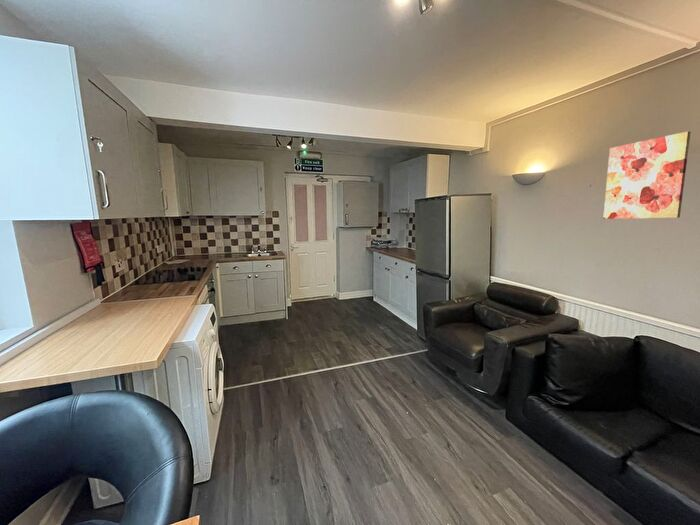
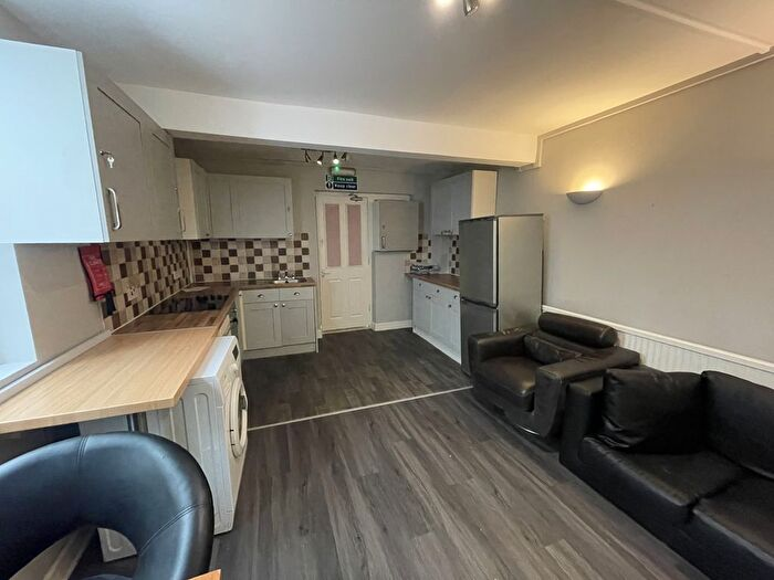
- wall art [602,130,691,220]
